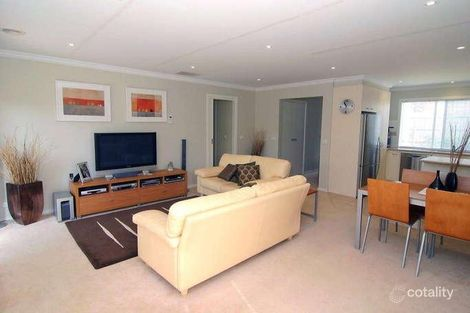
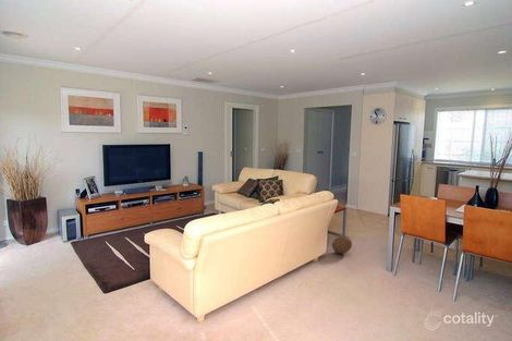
+ decorative ball [331,234,353,255]
